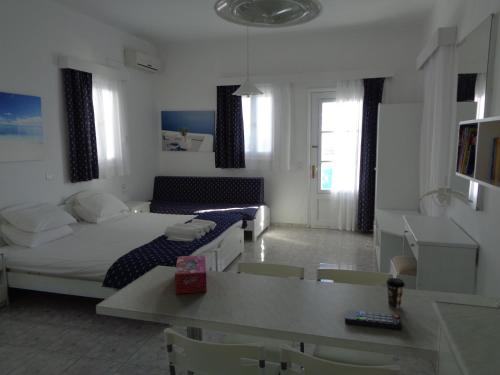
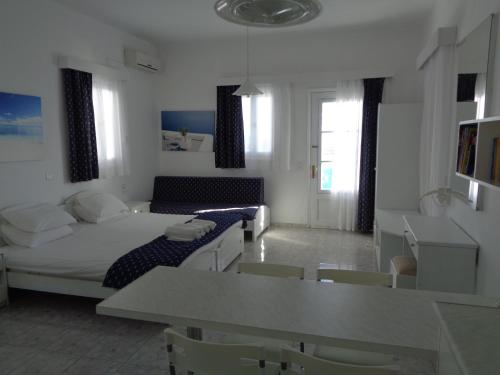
- coffee cup [385,277,406,310]
- tissue box [174,254,208,295]
- remote control [344,309,403,331]
